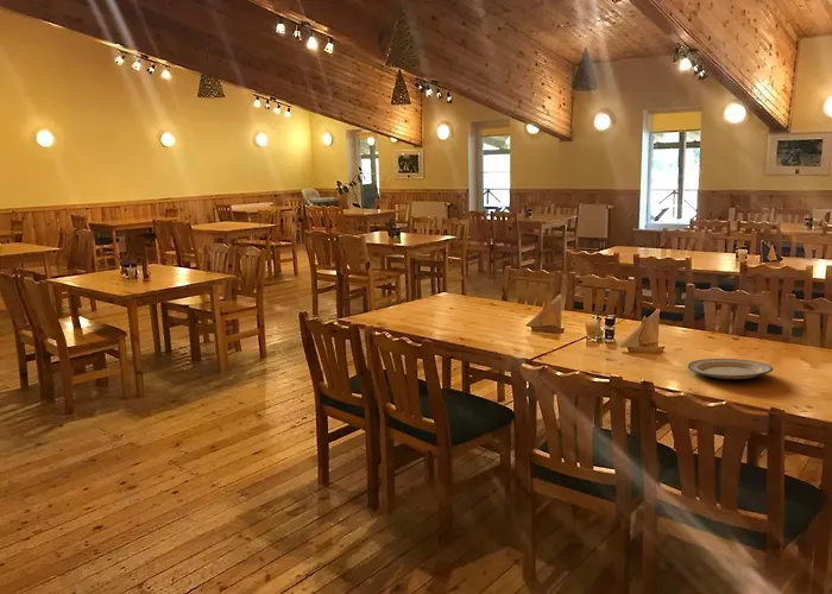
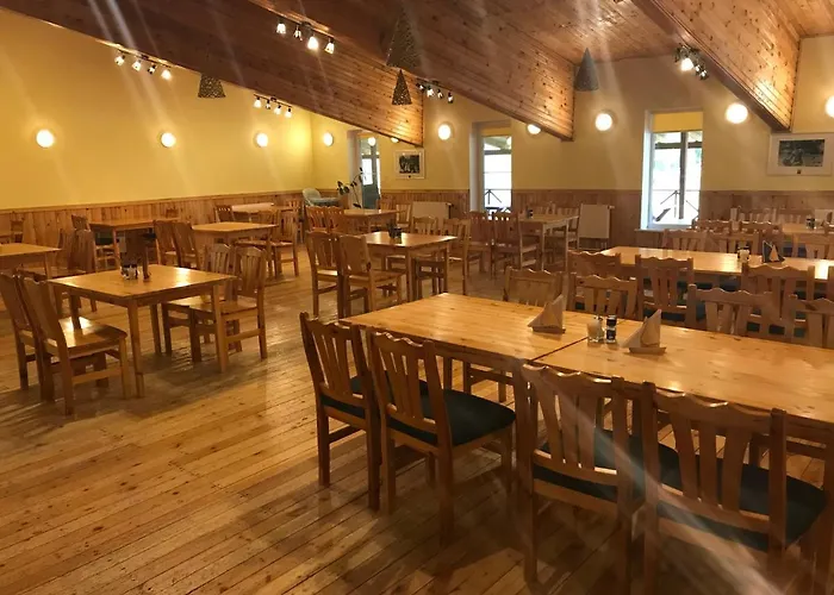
- plate [687,358,774,380]
